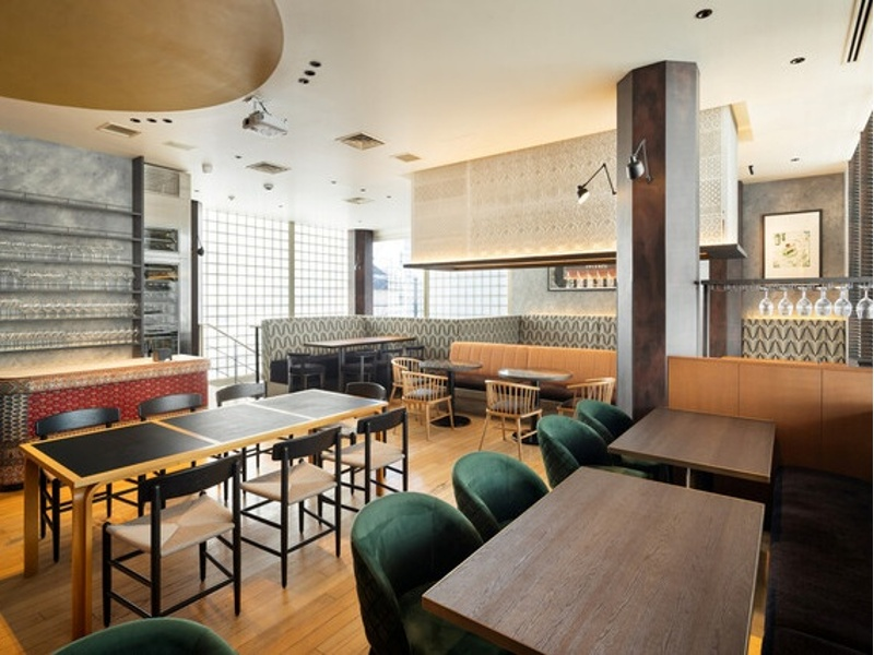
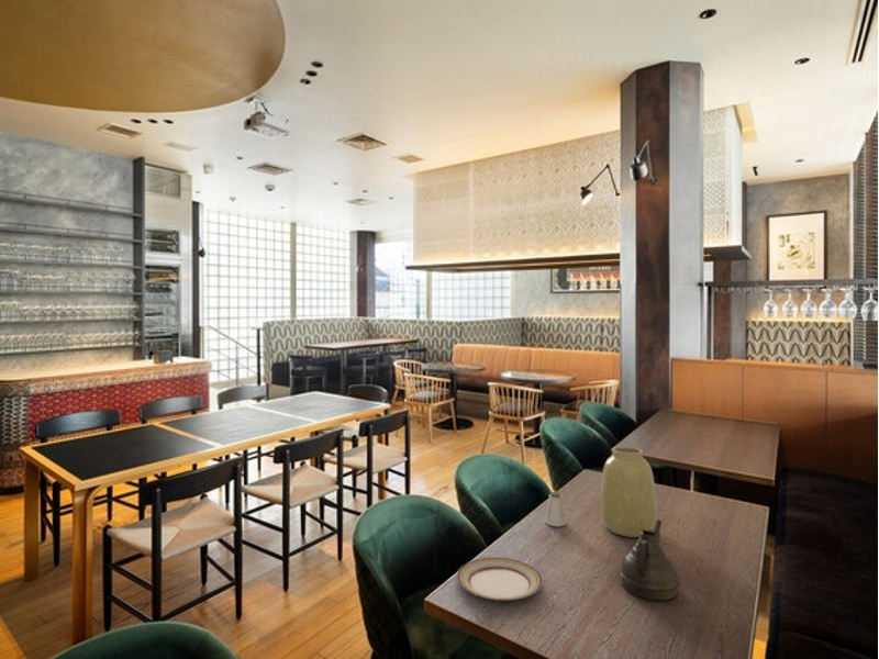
+ saltshaker [544,491,567,527]
+ plate [456,557,544,601]
+ teapot [619,518,681,601]
+ vase [600,446,657,538]
